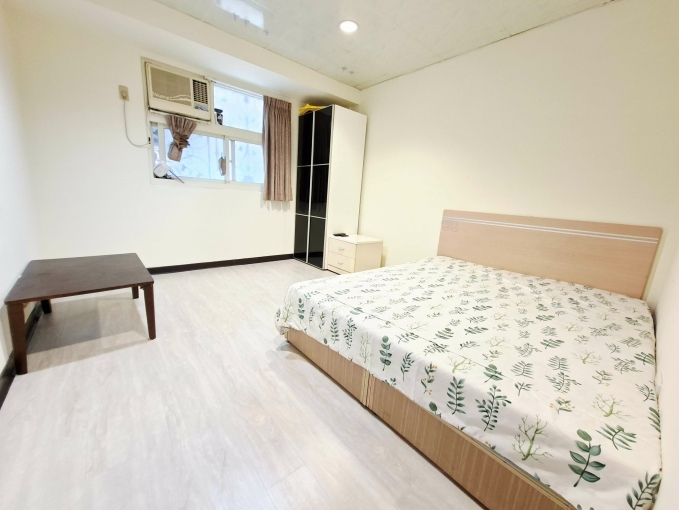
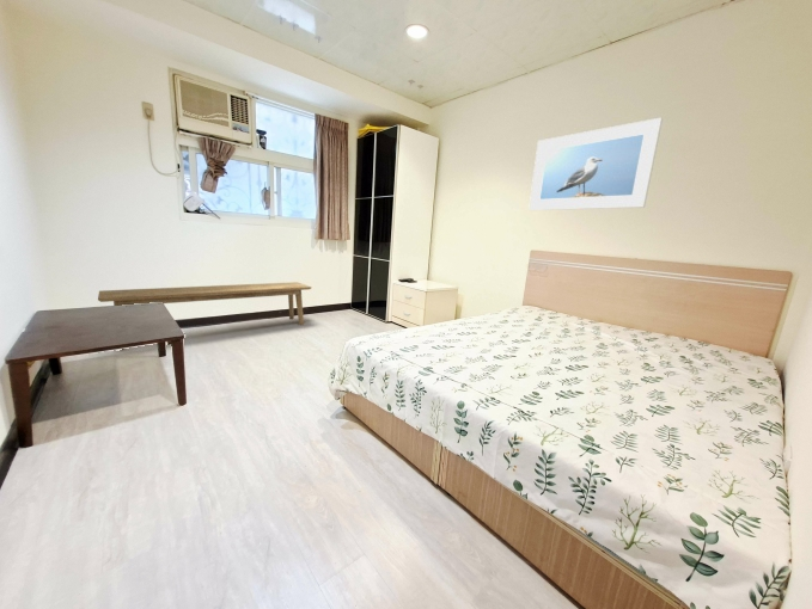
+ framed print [527,117,664,211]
+ bench [97,281,312,351]
